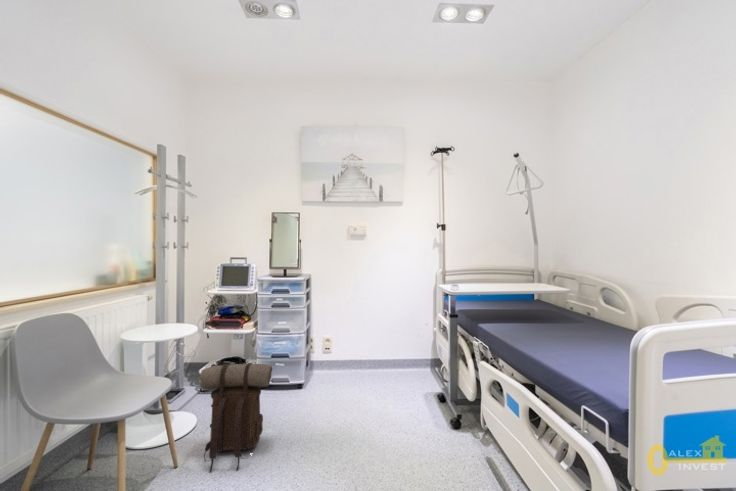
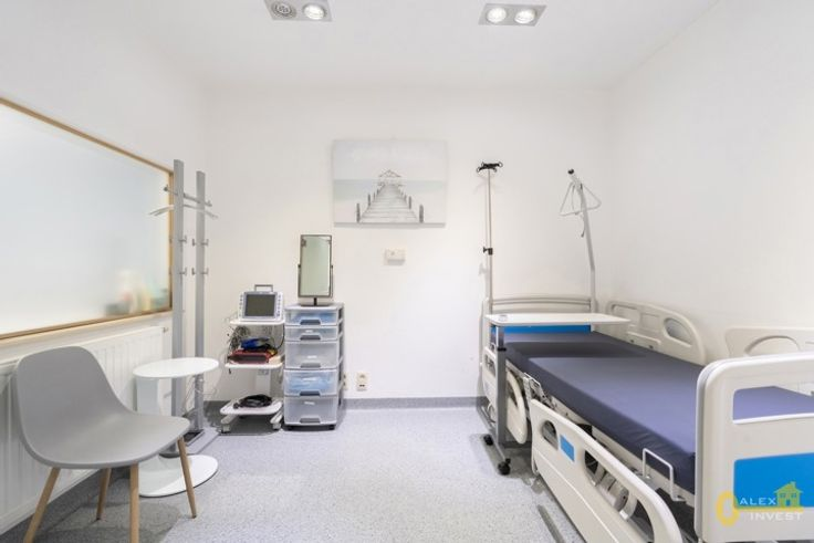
- backpack [199,362,273,473]
